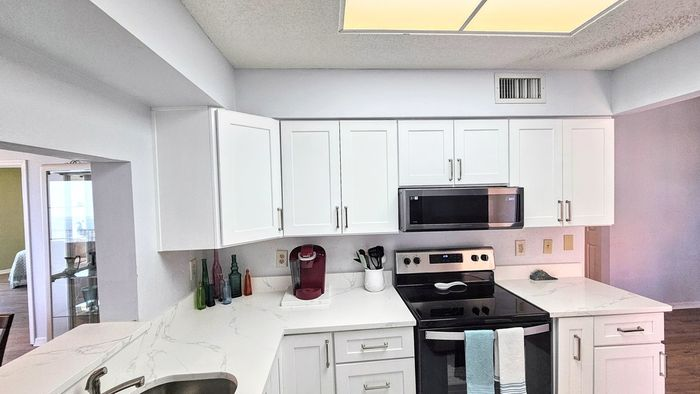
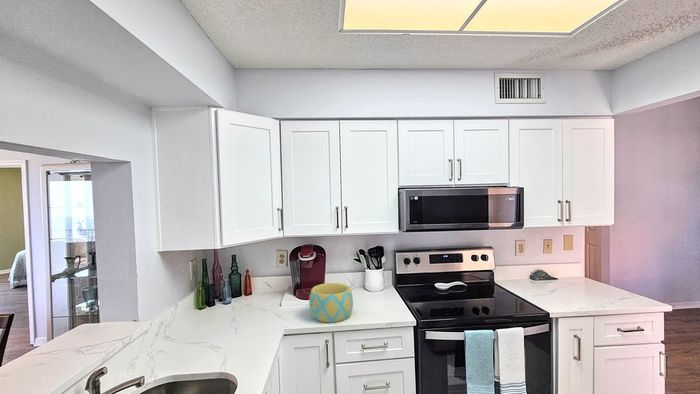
+ bowl [308,282,354,323]
